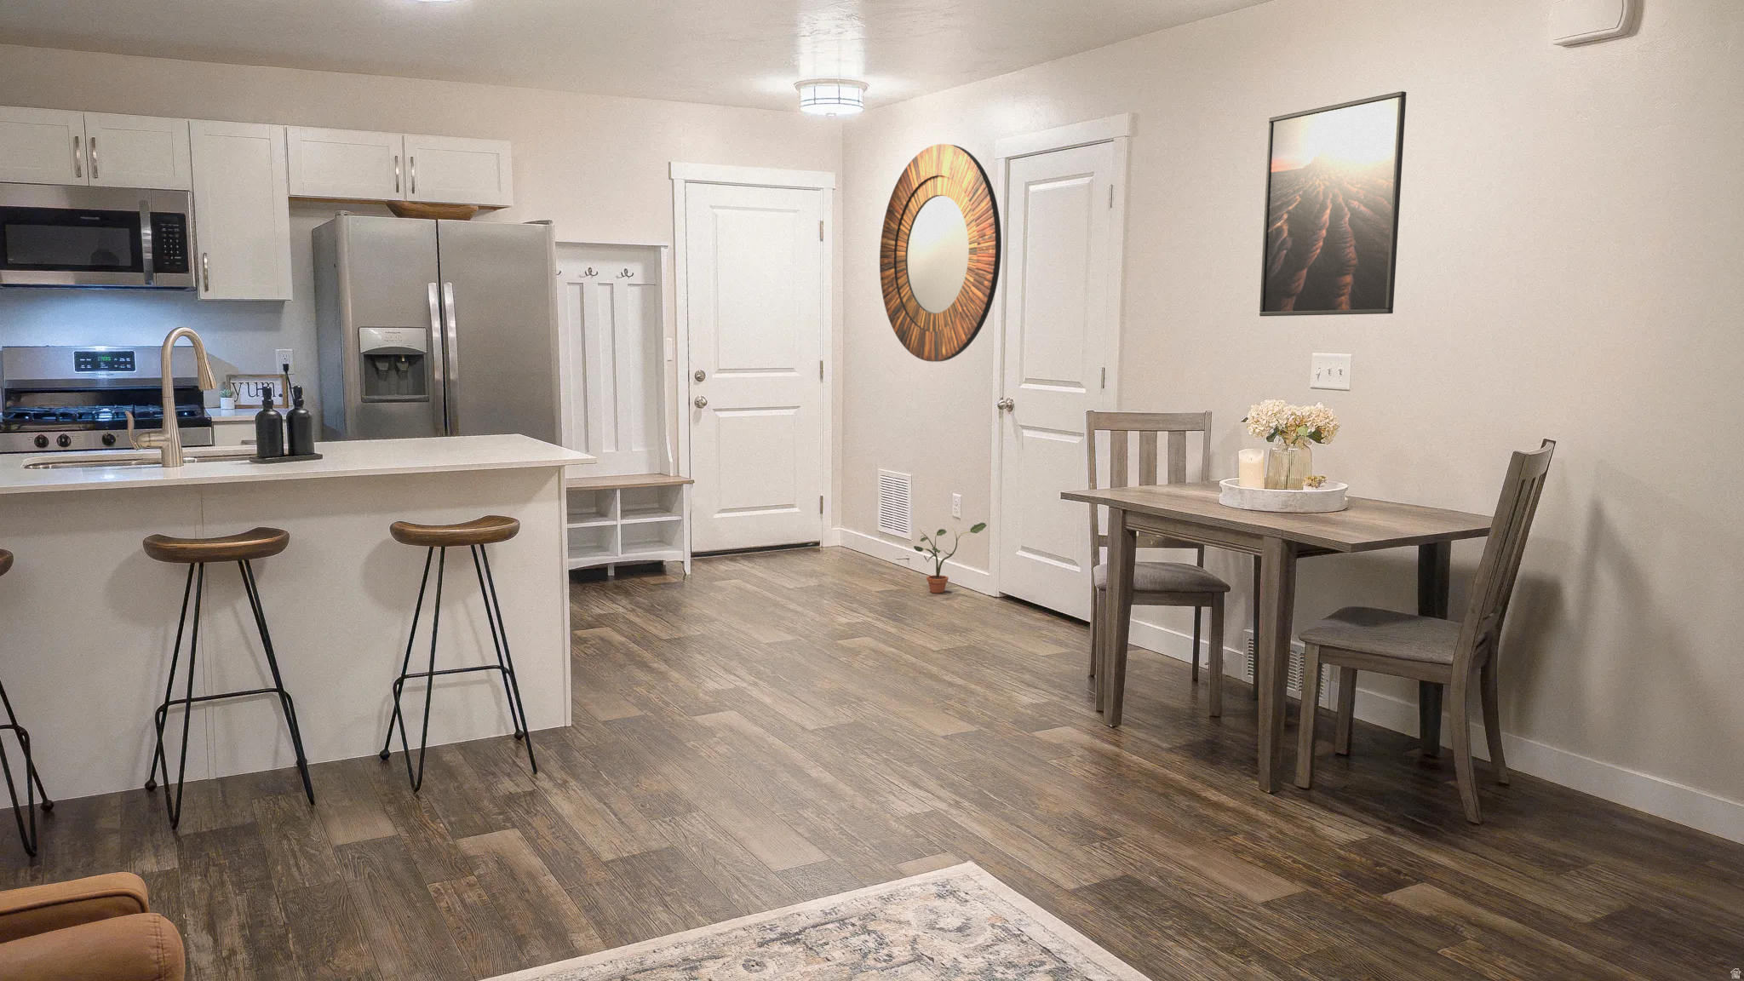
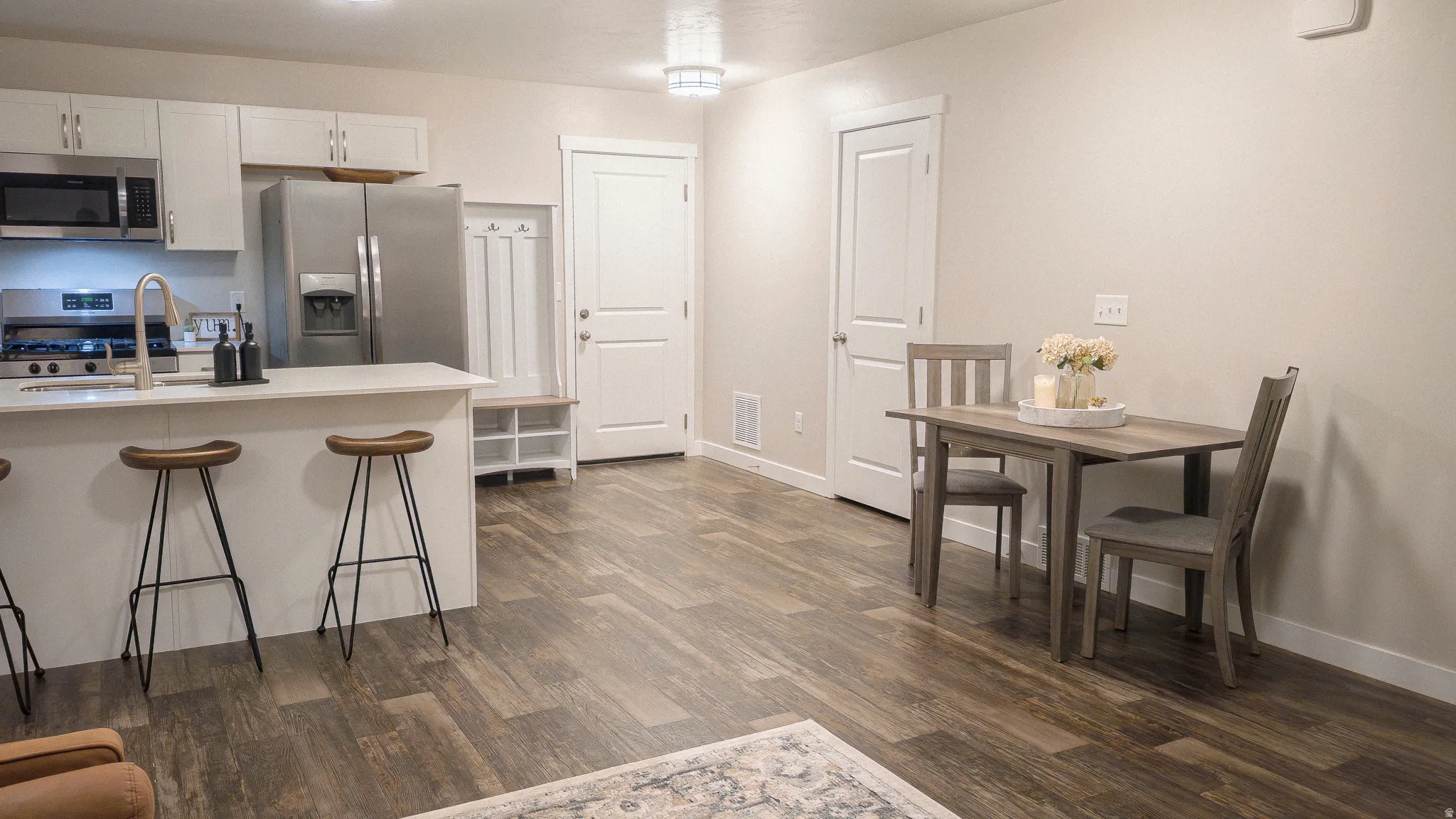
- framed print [1259,90,1406,316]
- home mirror [879,143,1003,363]
- potted plant [913,522,987,594]
